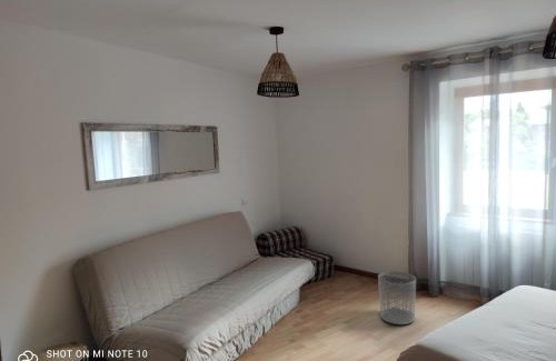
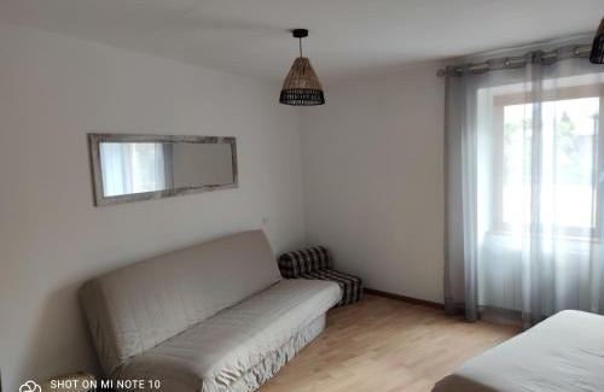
- waste bin [377,270,417,325]
